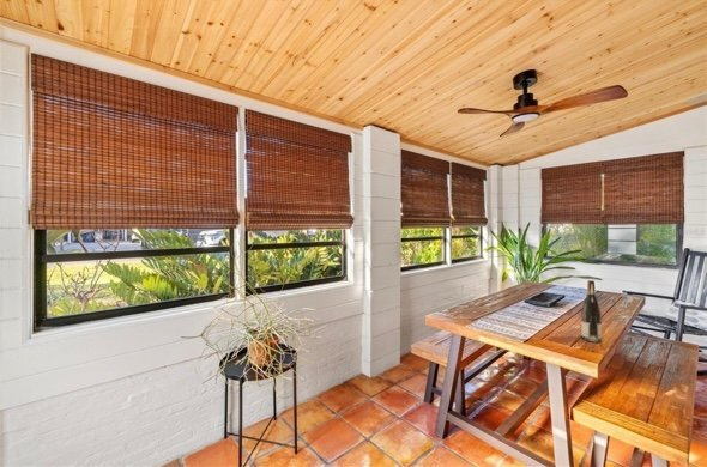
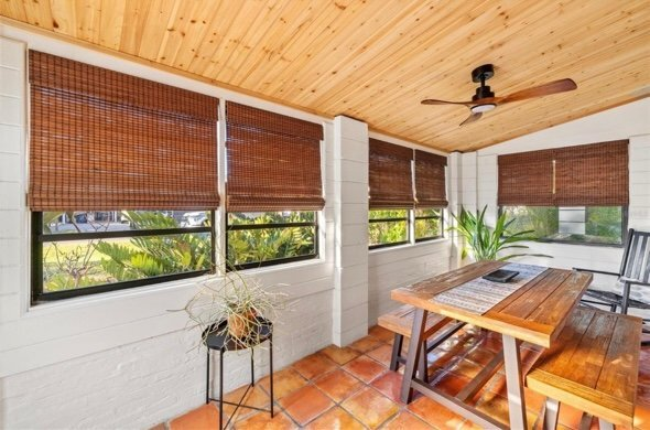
- wine bottle [580,279,603,344]
